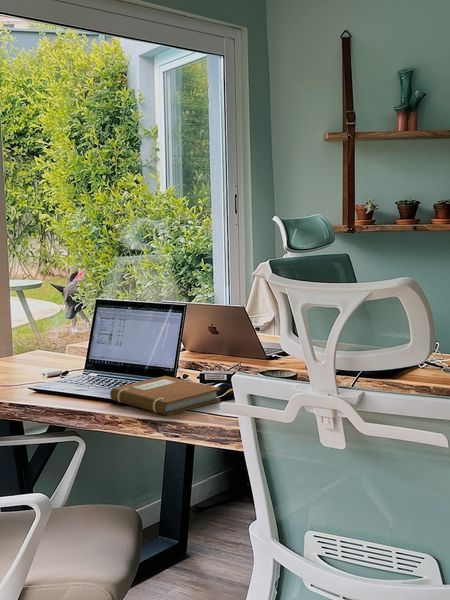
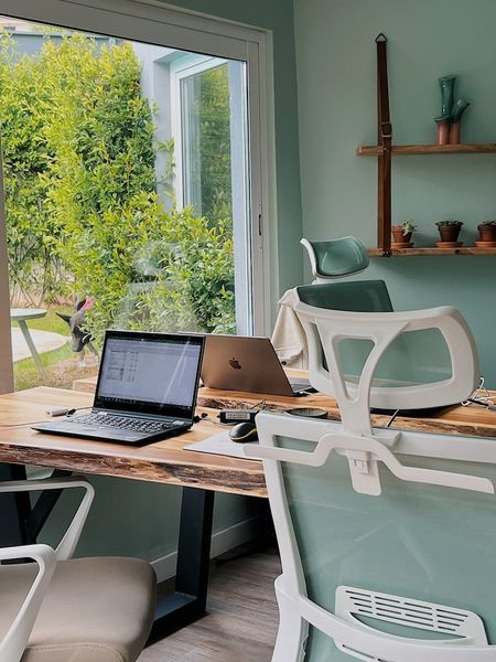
- notebook [109,375,222,416]
